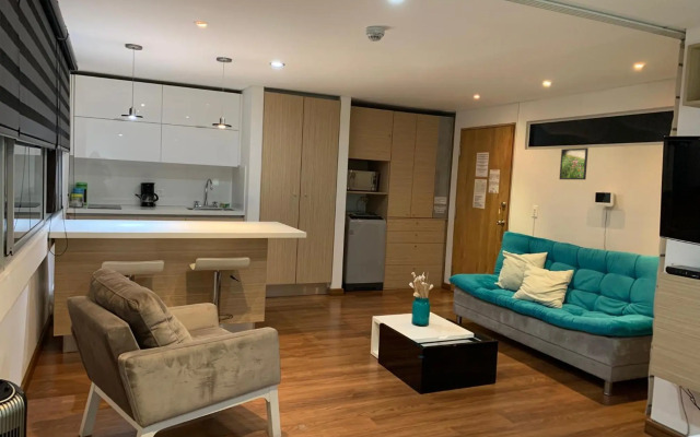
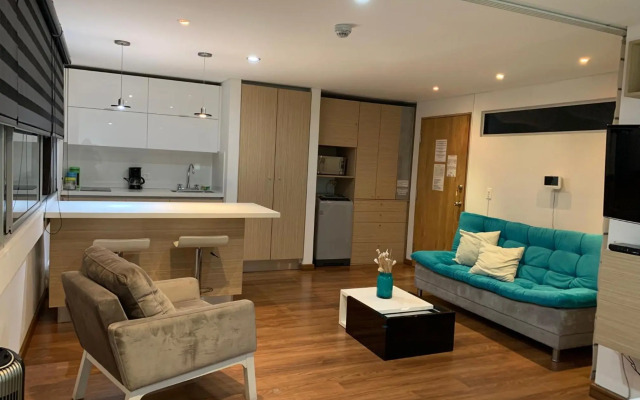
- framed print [559,146,590,180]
